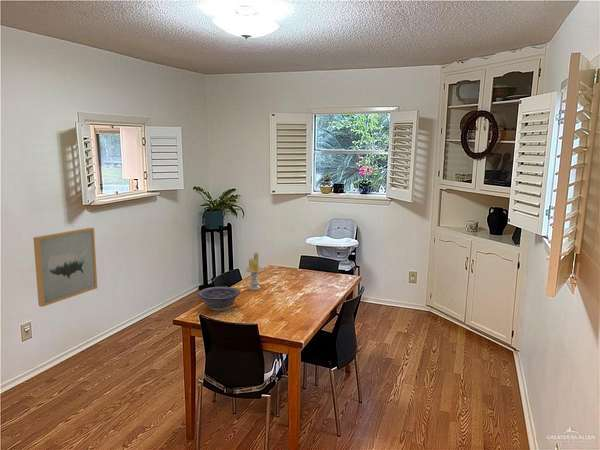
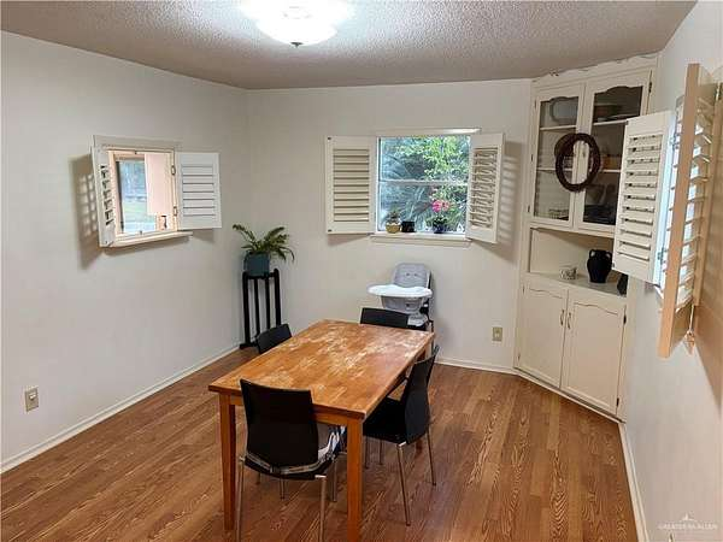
- candle [244,251,265,291]
- wall art [32,227,98,308]
- decorative bowl [197,286,241,312]
